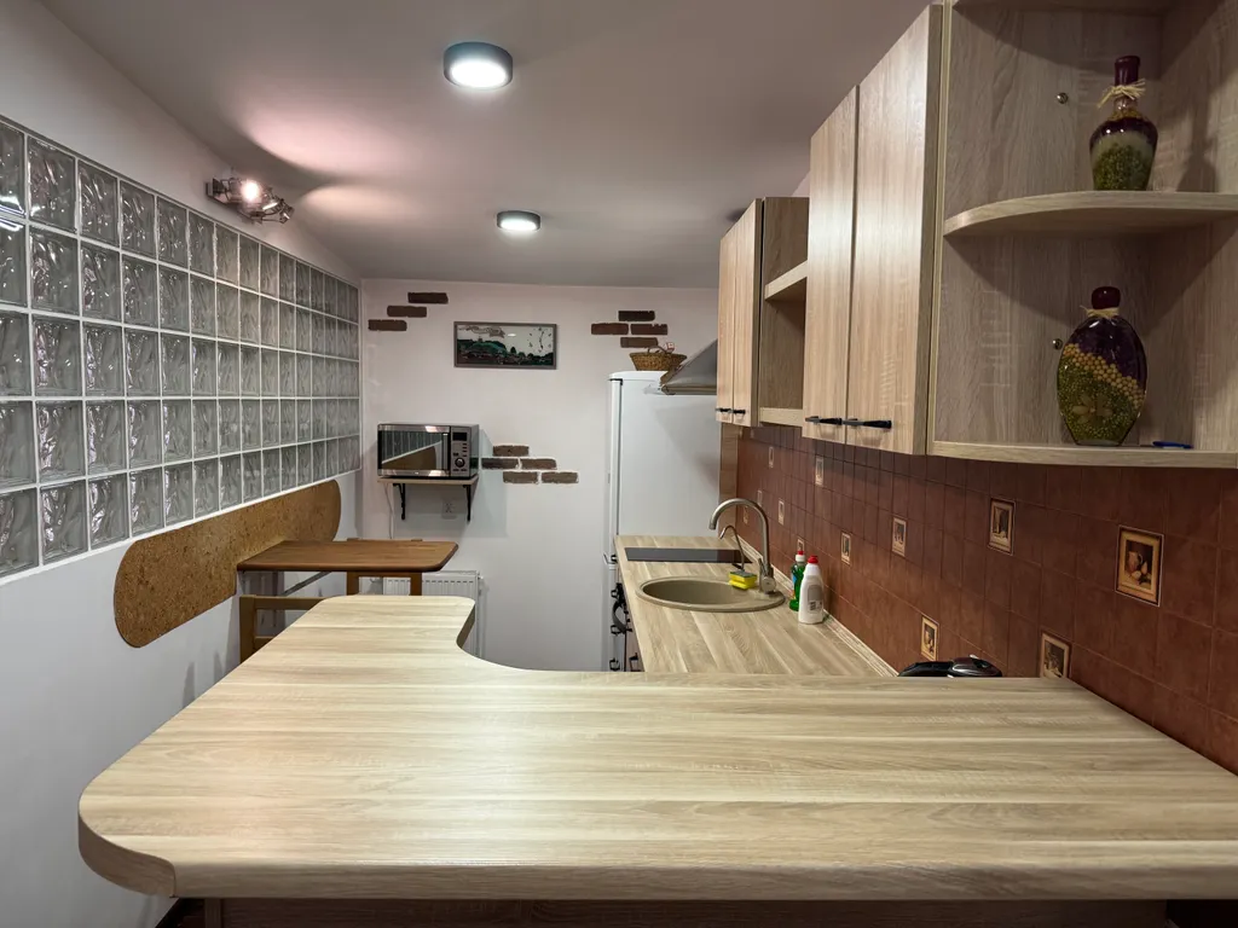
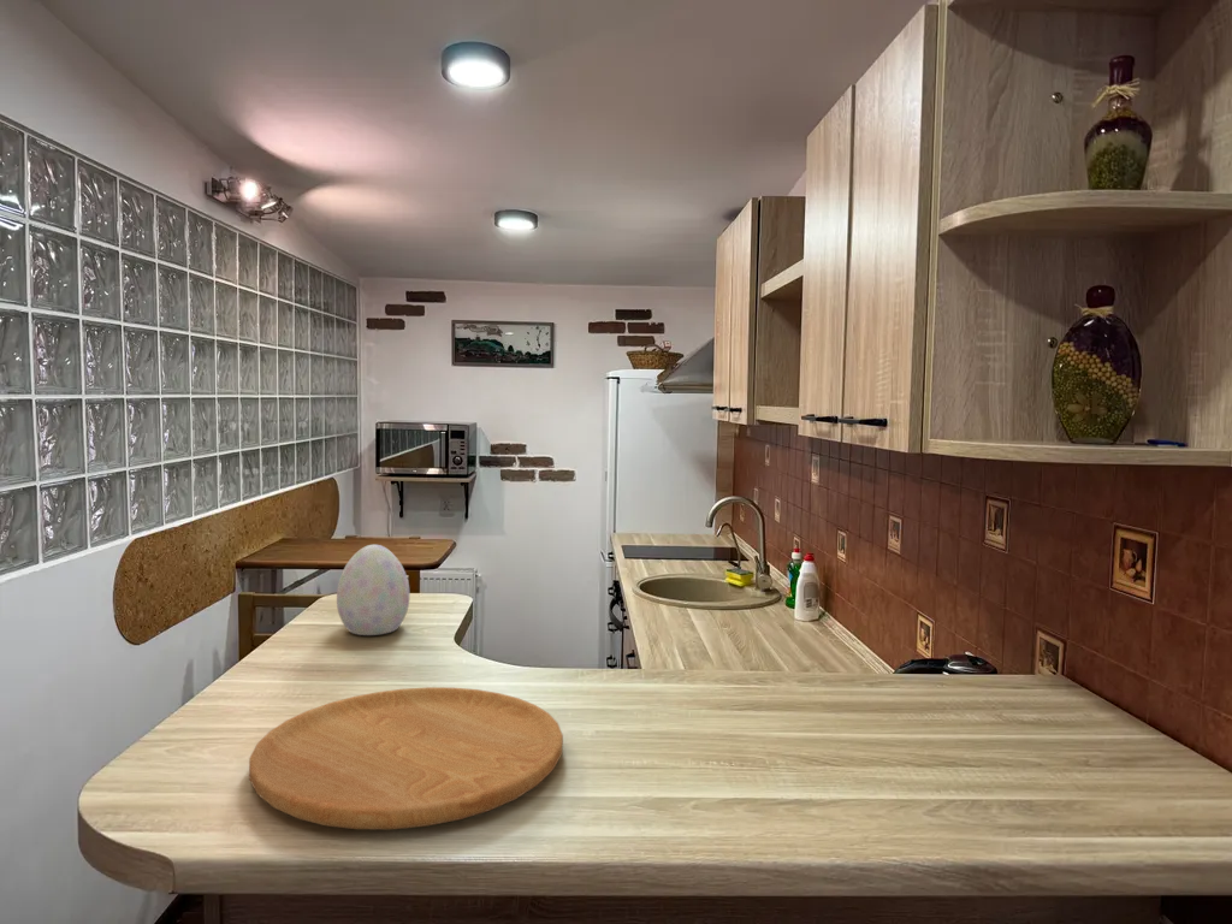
+ cutting board [248,686,564,830]
+ decorative egg [336,544,410,636]
